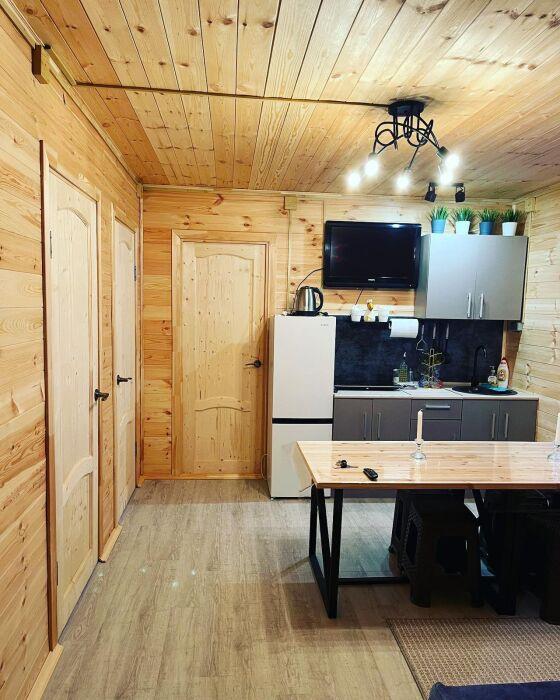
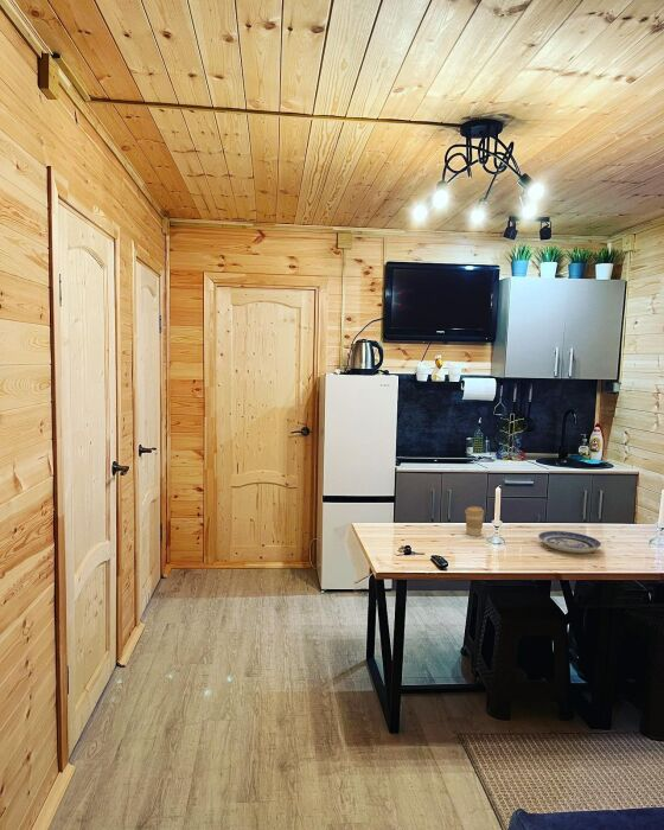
+ coffee cup [464,505,485,537]
+ plate [537,530,602,554]
